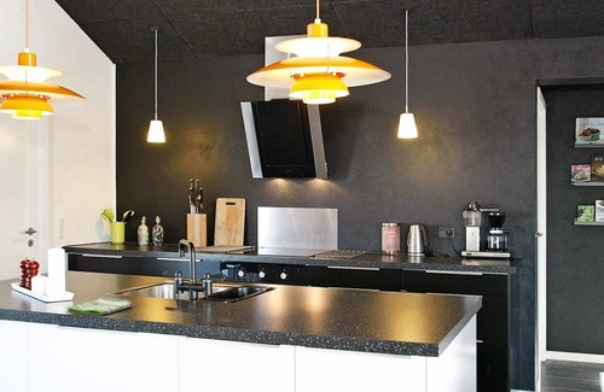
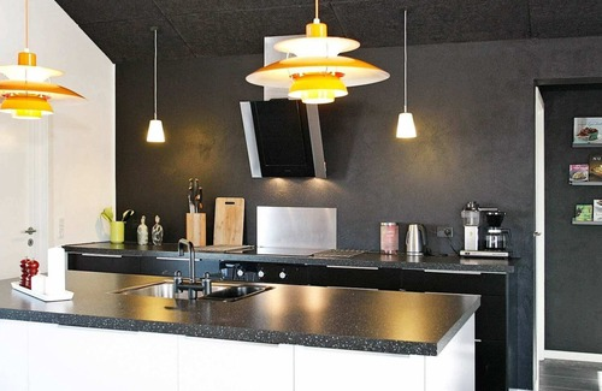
- dish towel [66,296,134,317]
